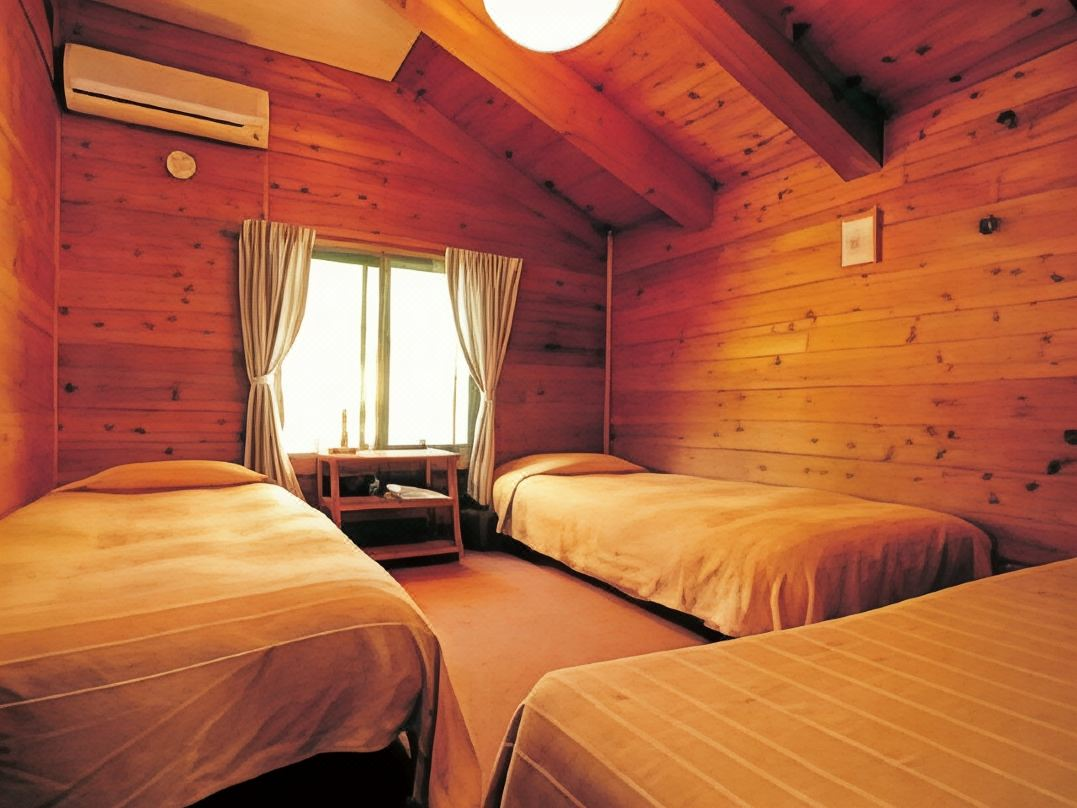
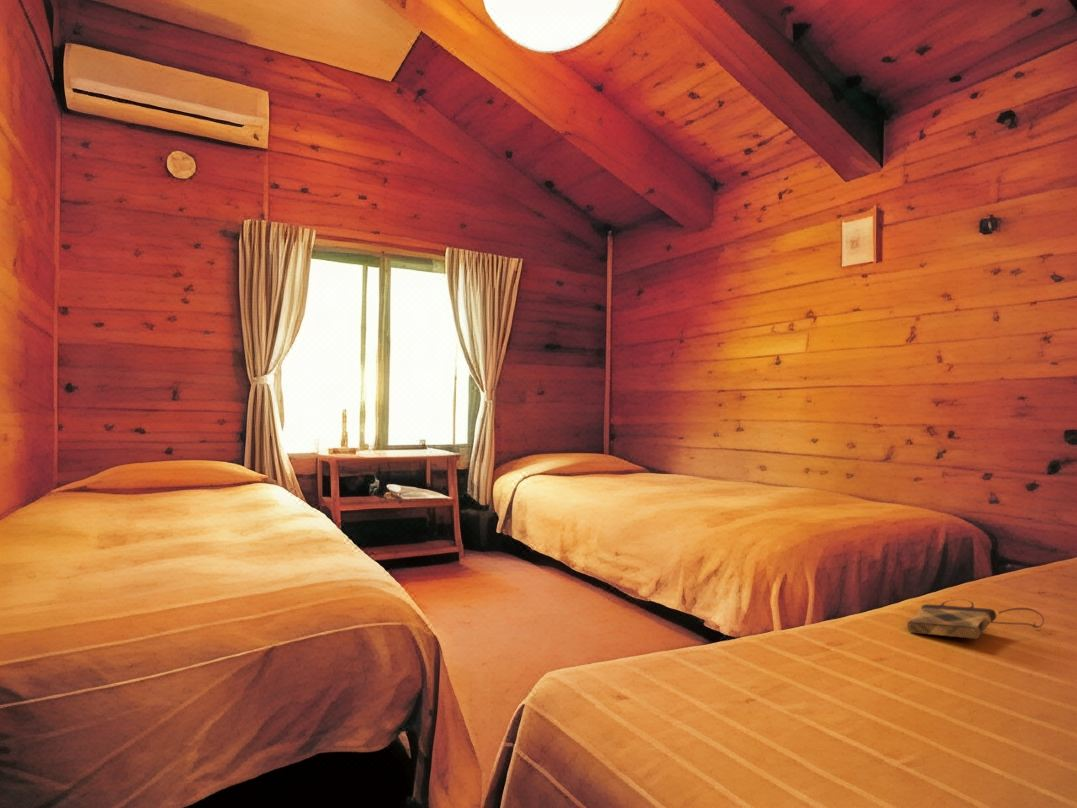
+ shoulder bag [906,598,1045,640]
